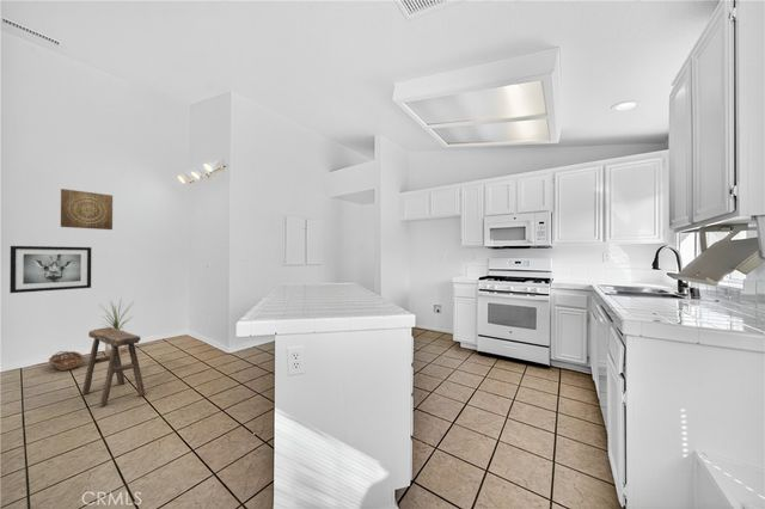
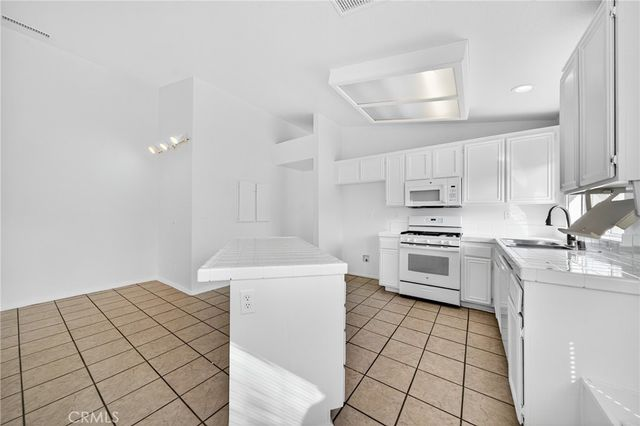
- basket [48,350,85,372]
- wall art [60,188,114,231]
- wall art [8,245,92,294]
- stool [81,326,146,407]
- house plant [99,299,134,357]
